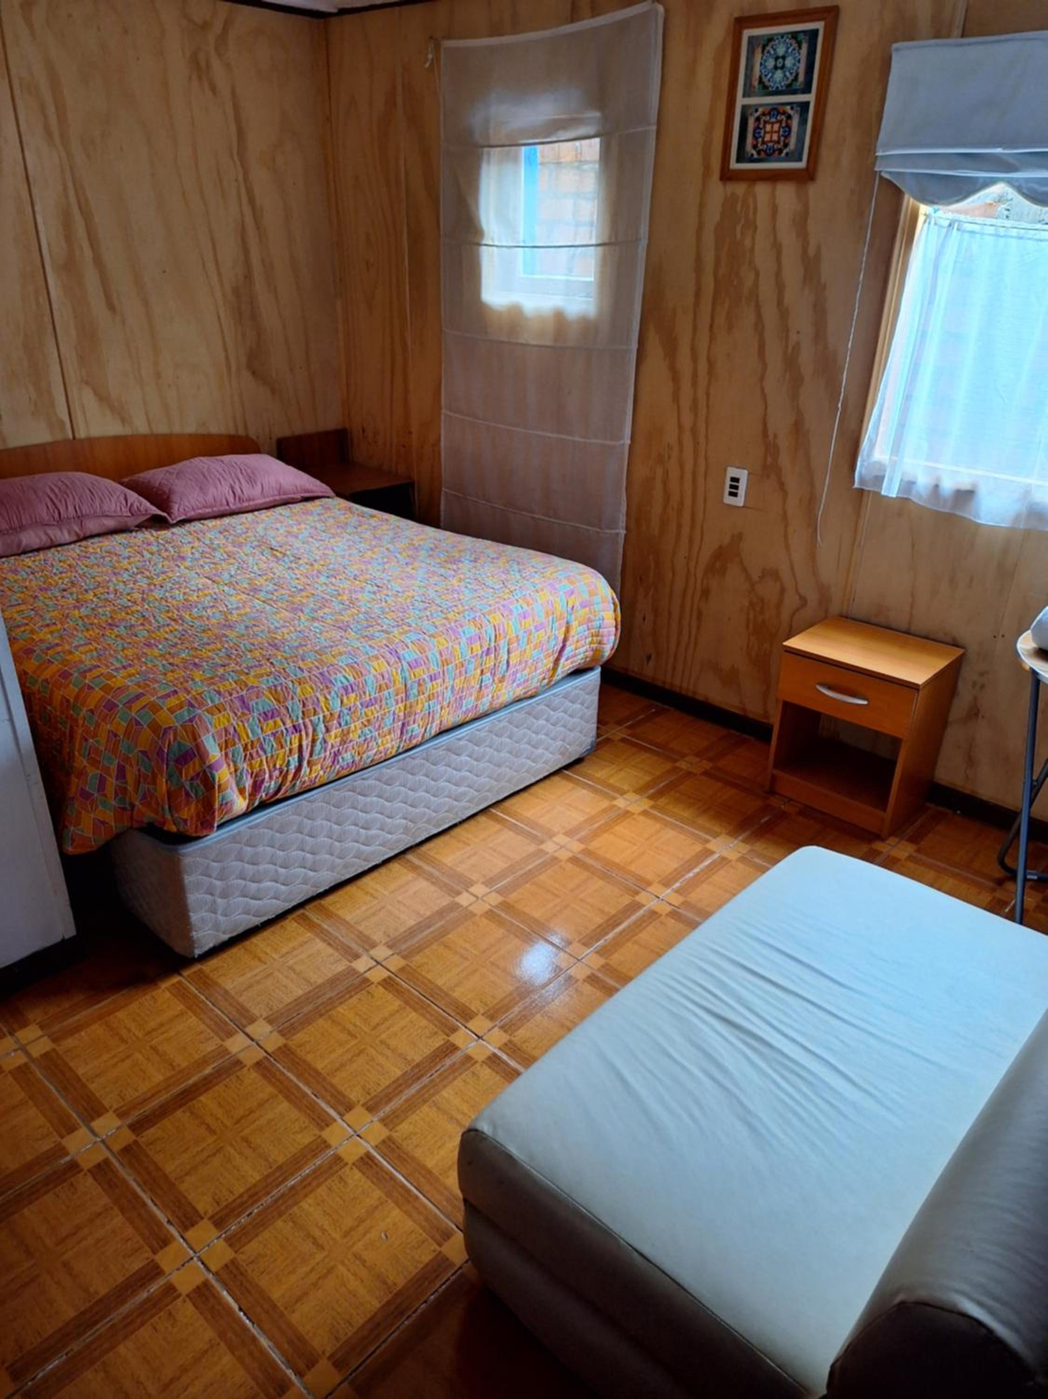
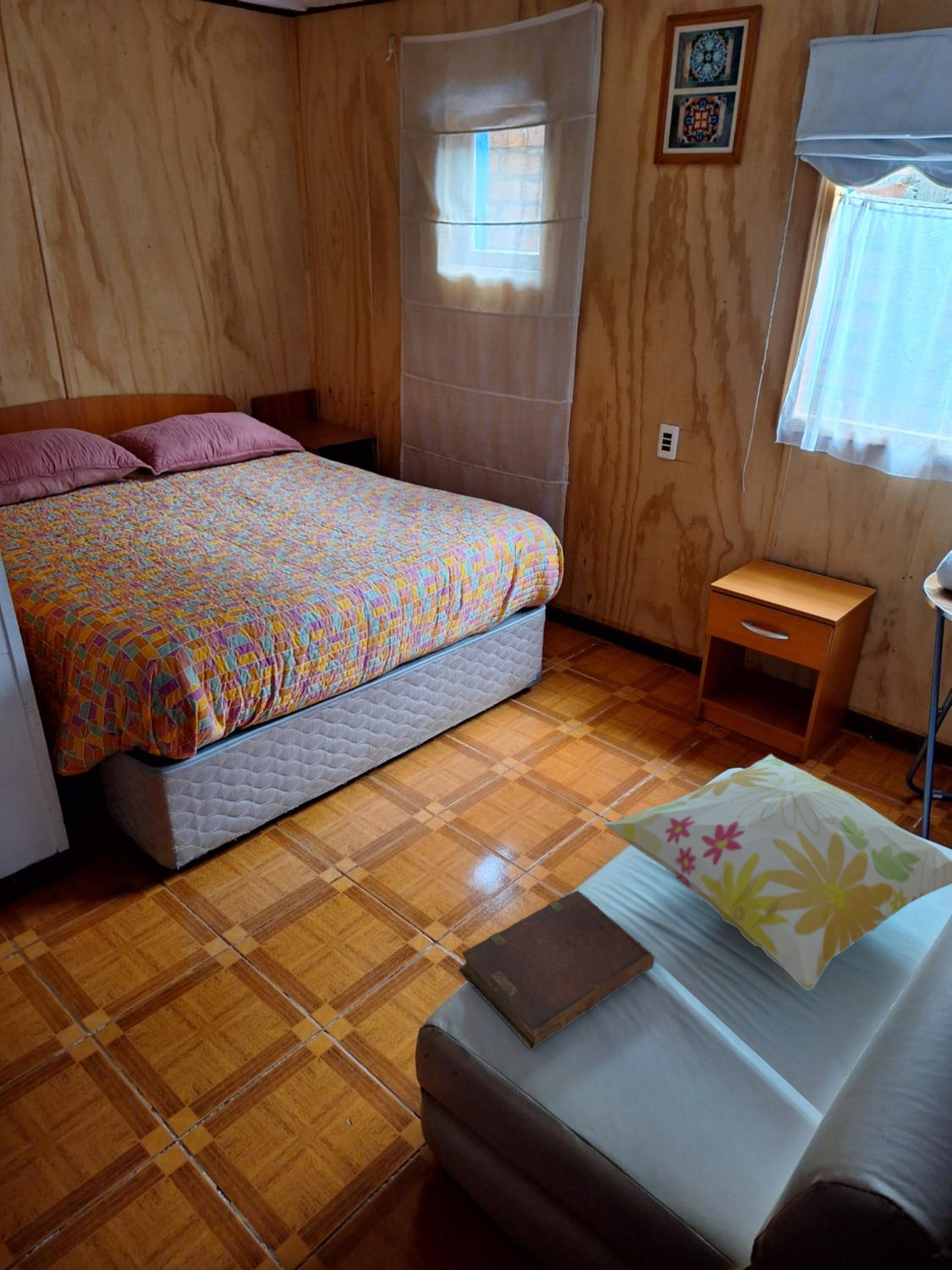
+ decorative pillow [603,754,952,991]
+ diary [458,890,655,1050]
